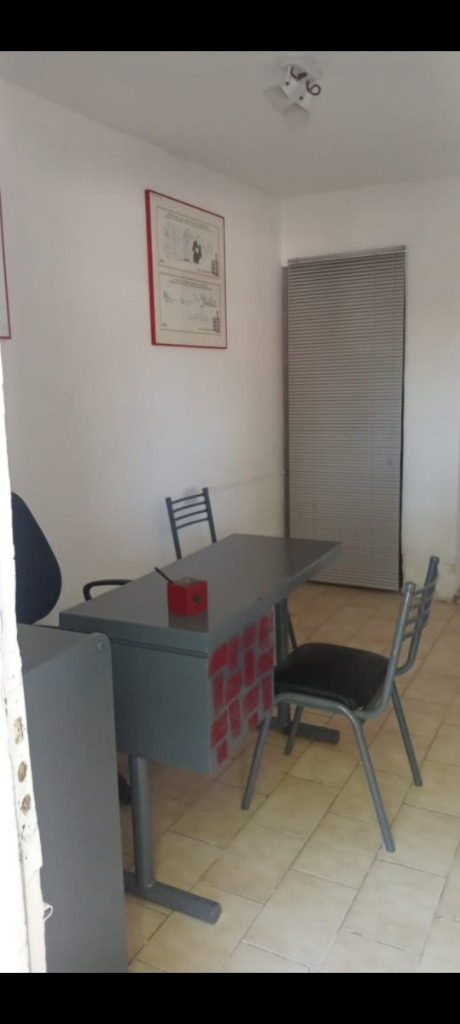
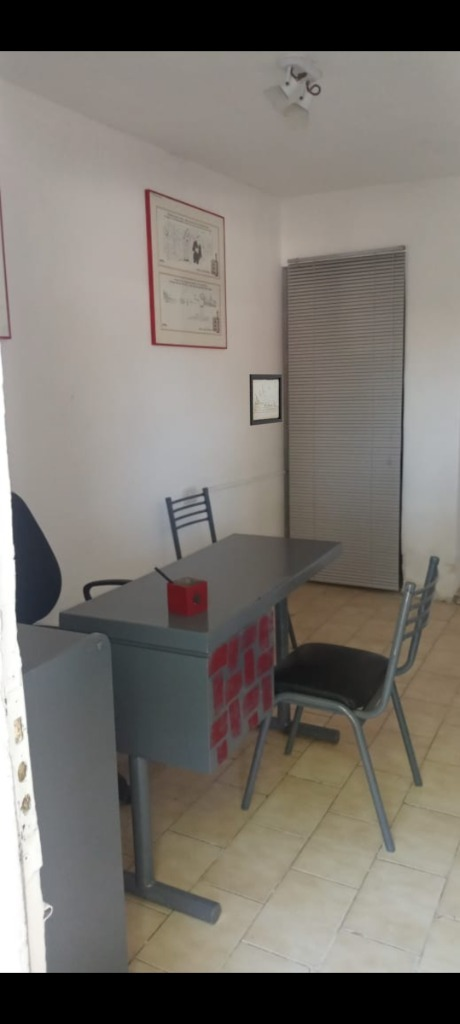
+ wall art [248,373,283,427]
